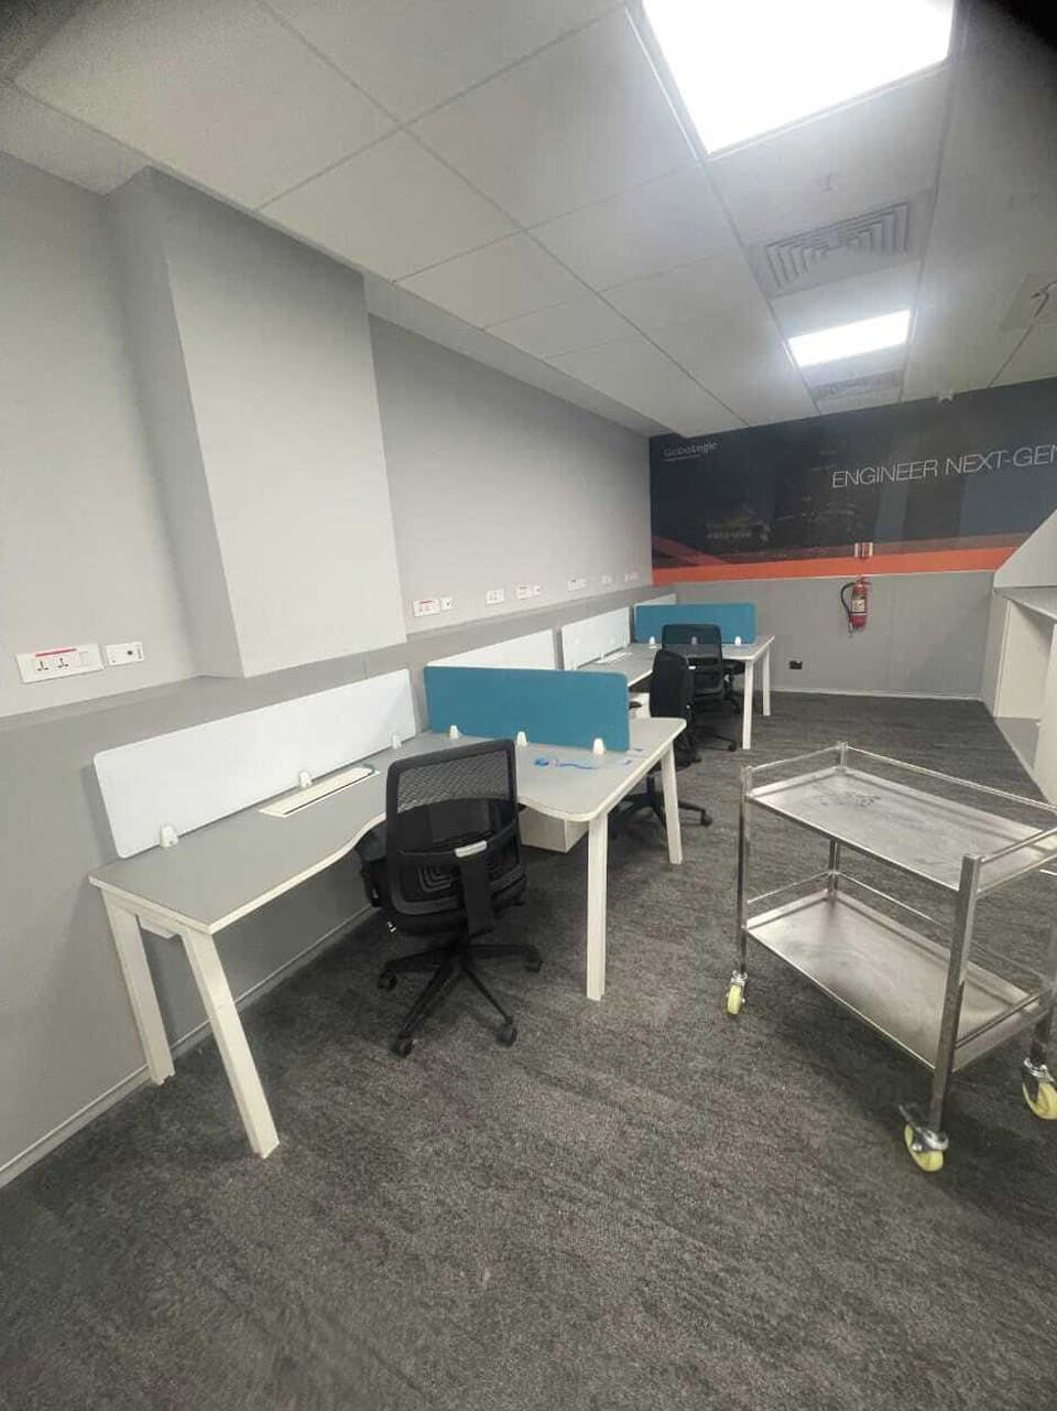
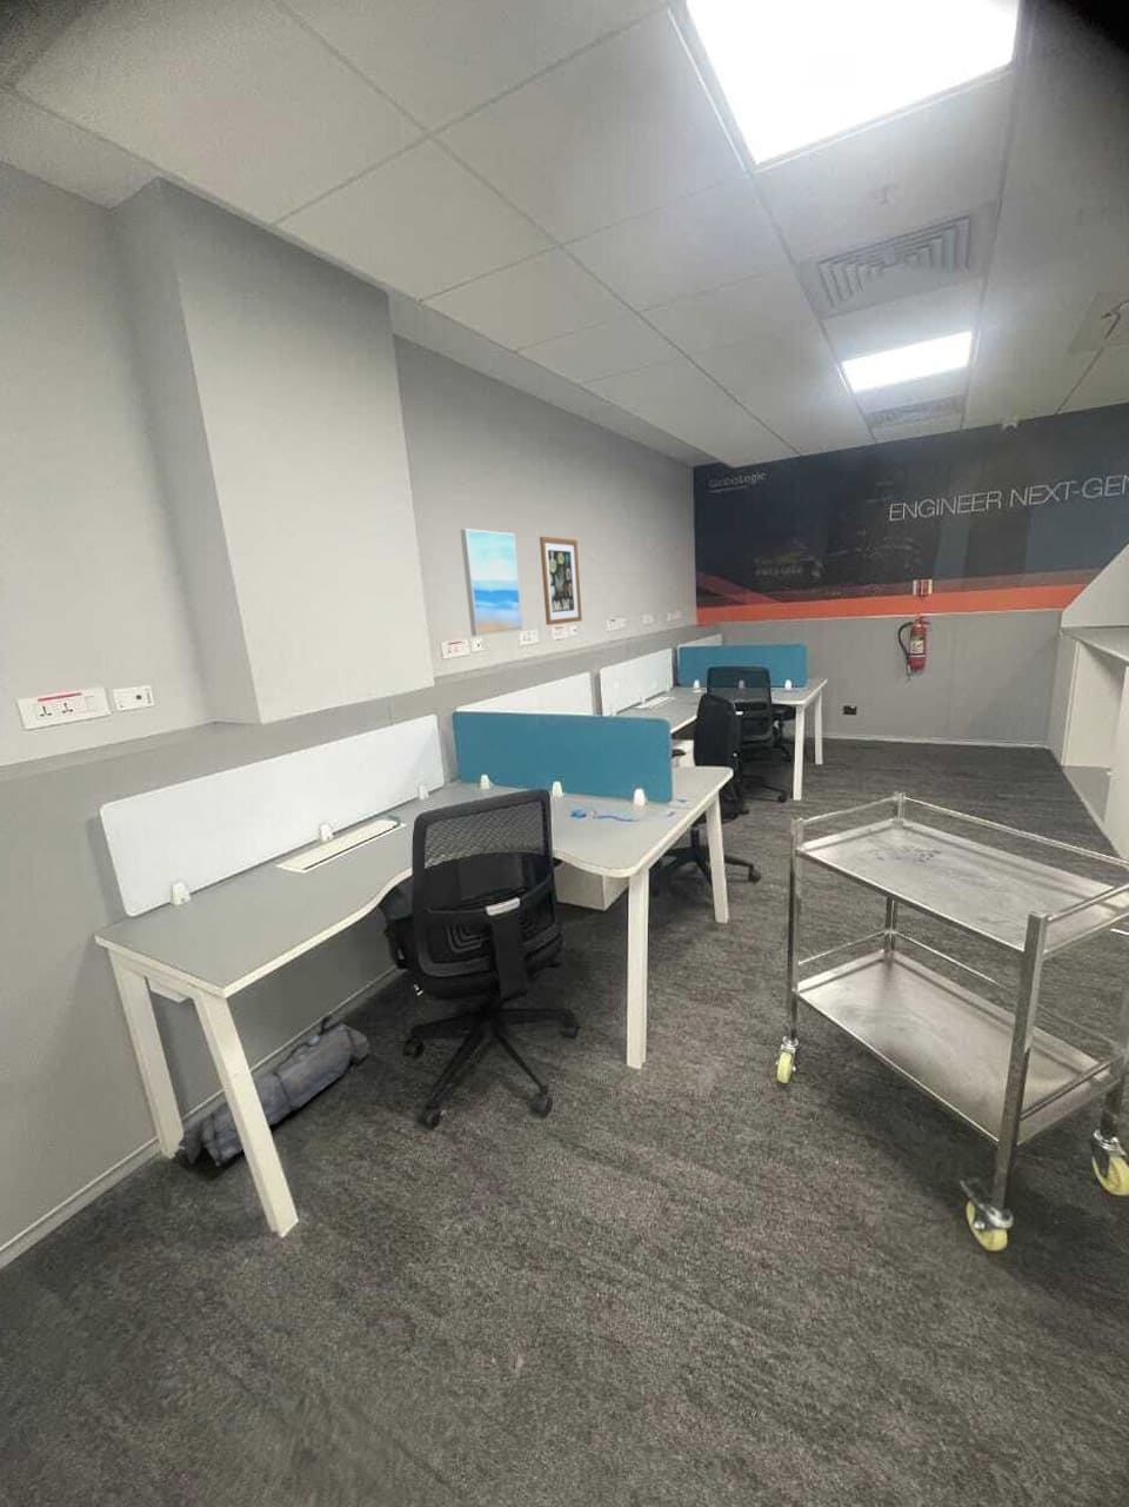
+ wall art [538,535,583,627]
+ wall art [459,528,523,637]
+ backpack [177,1012,371,1168]
